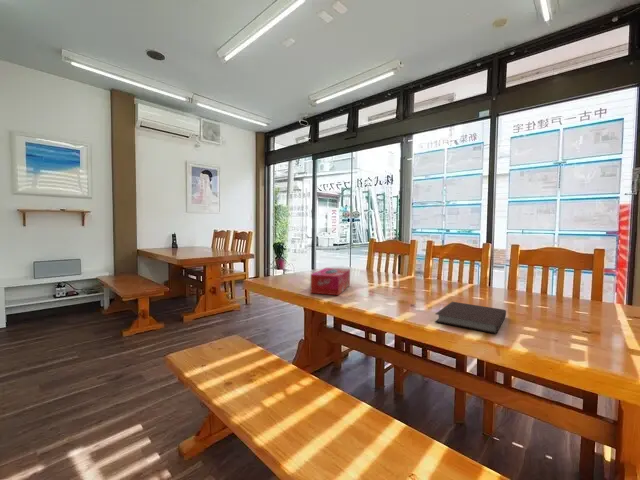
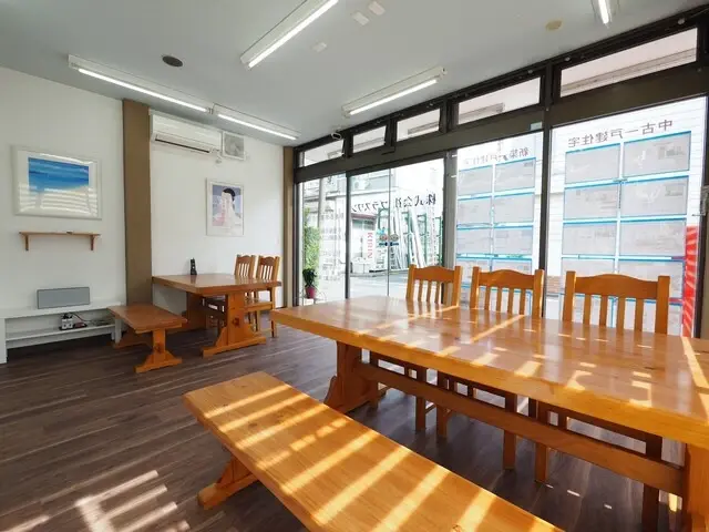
- notebook [434,301,507,334]
- tissue box [310,267,351,296]
